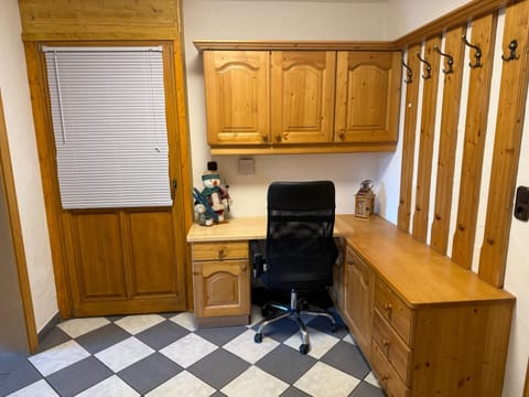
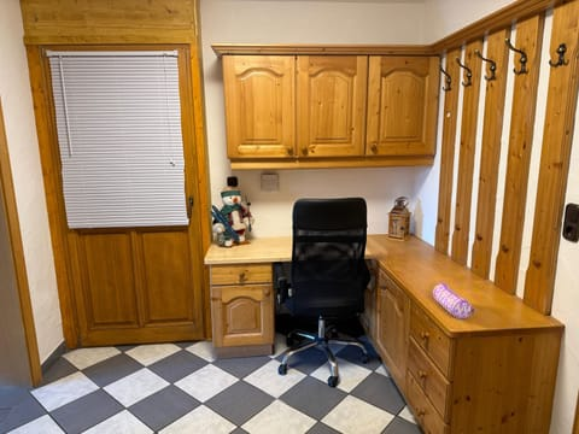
+ pencil case [432,281,475,319]
